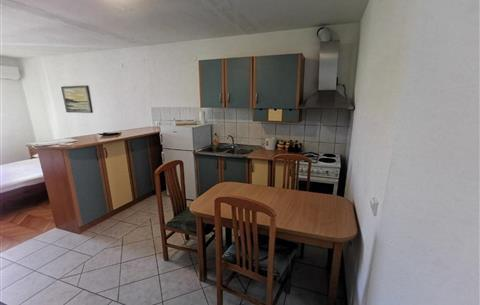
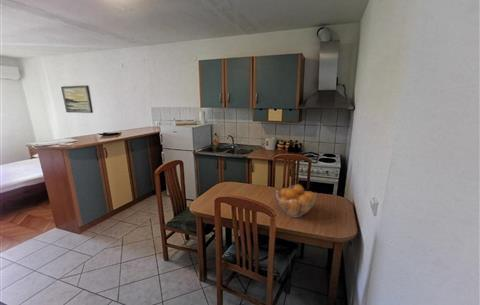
+ fruit basket [275,183,317,218]
